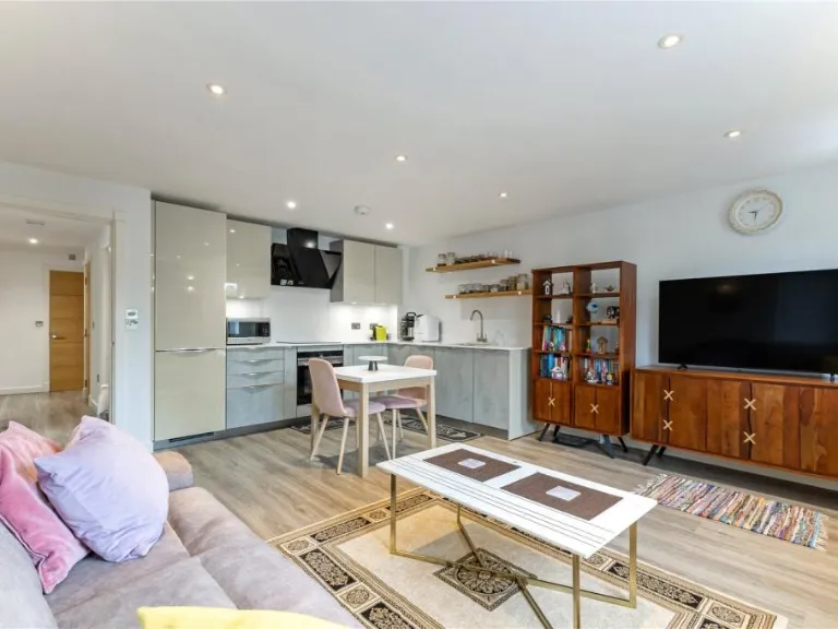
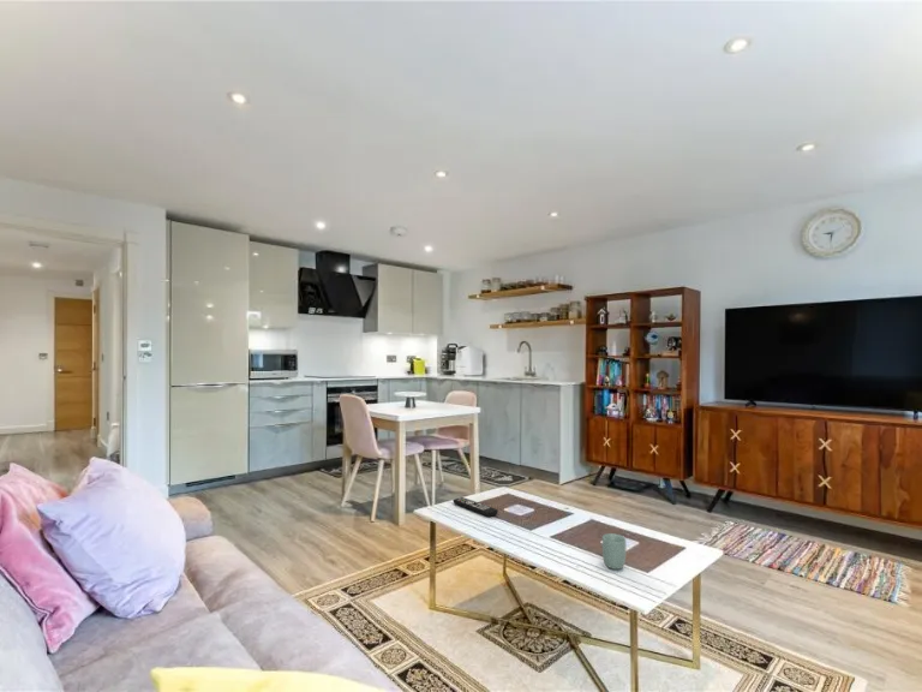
+ cup [601,532,627,571]
+ remote control [453,496,499,518]
